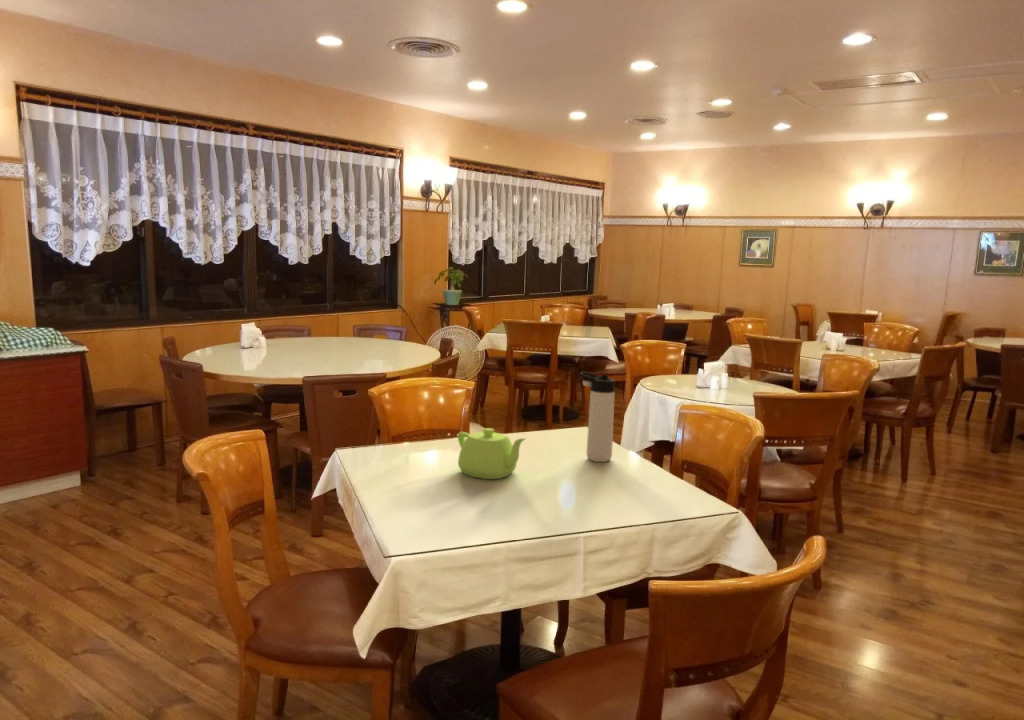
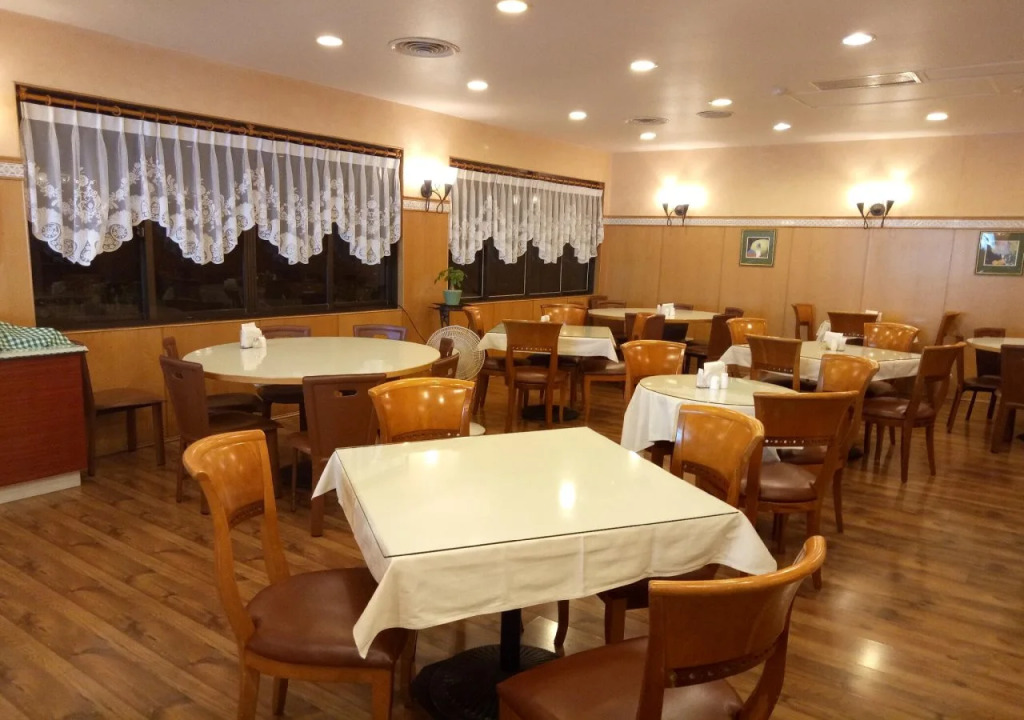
- thermos bottle [579,371,616,463]
- teapot [457,427,527,480]
